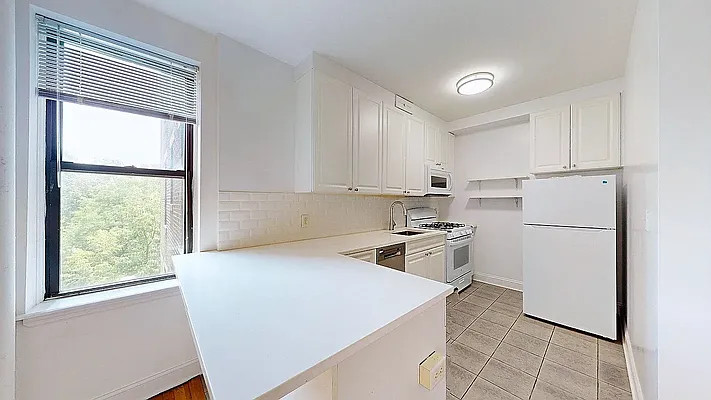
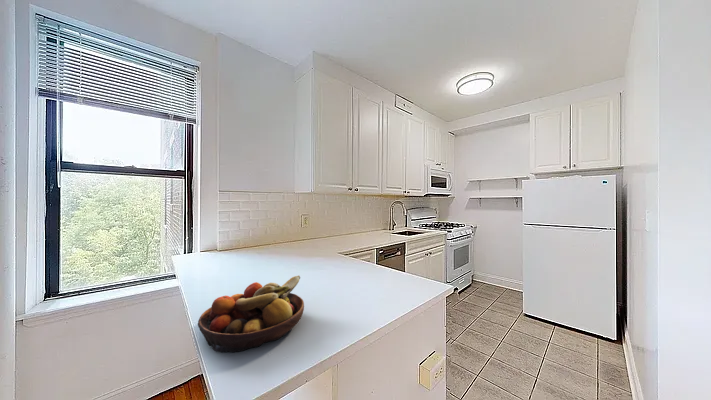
+ fruit bowl [197,275,305,353]
